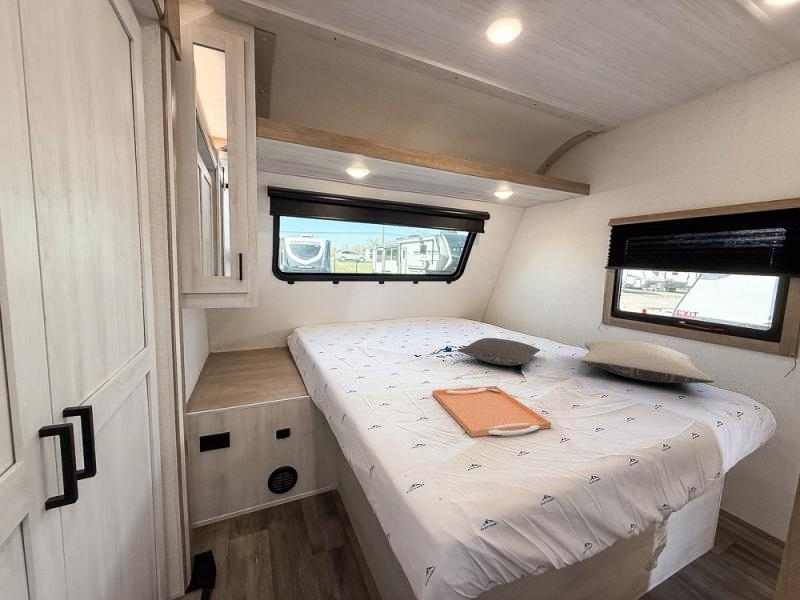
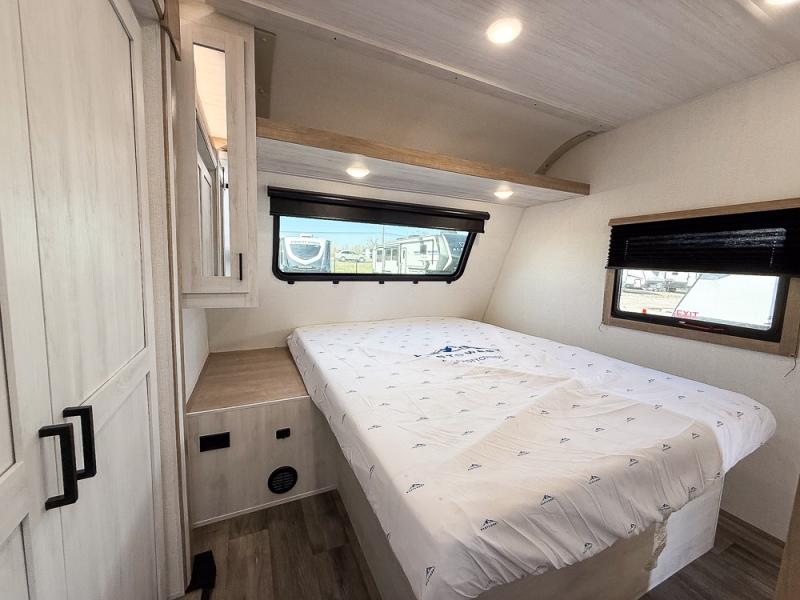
- serving tray [431,385,552,438]
- pillow [457,337,541,367]
- pillow [579,339,716,384]
